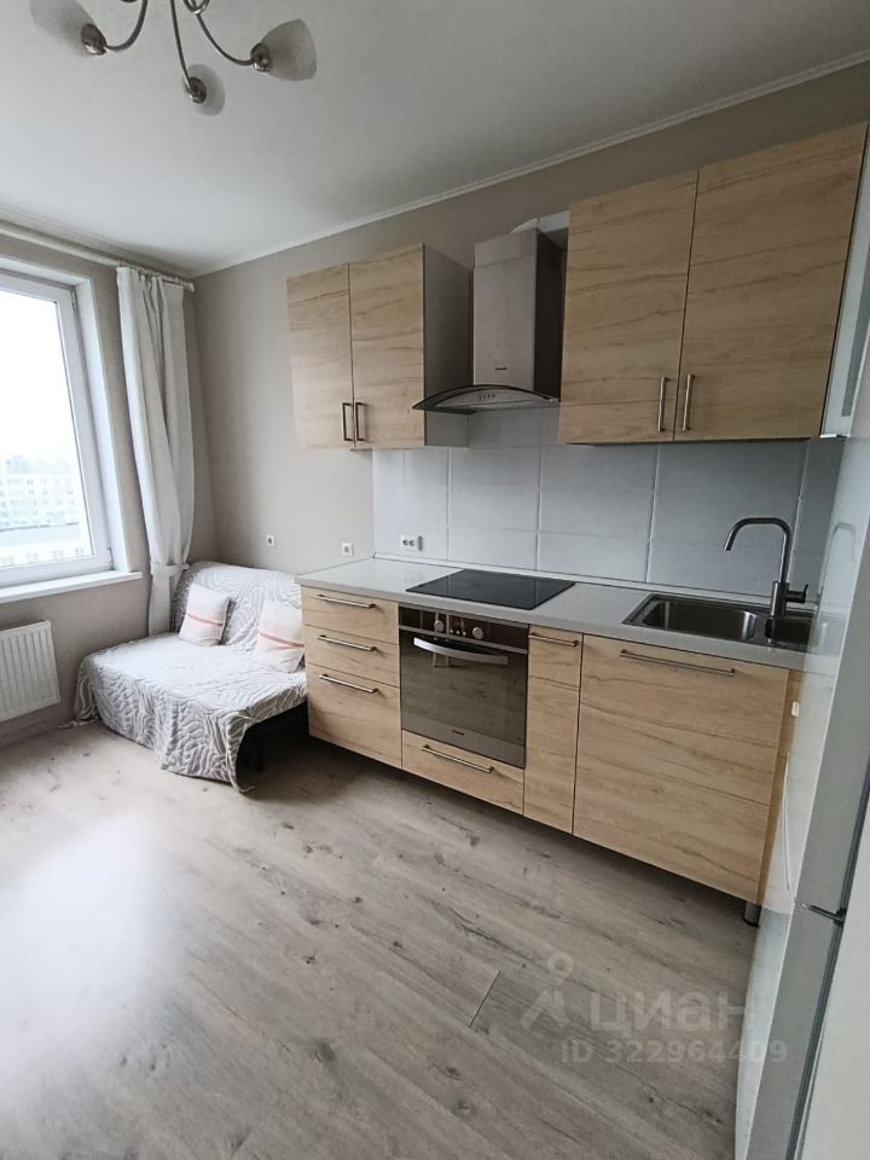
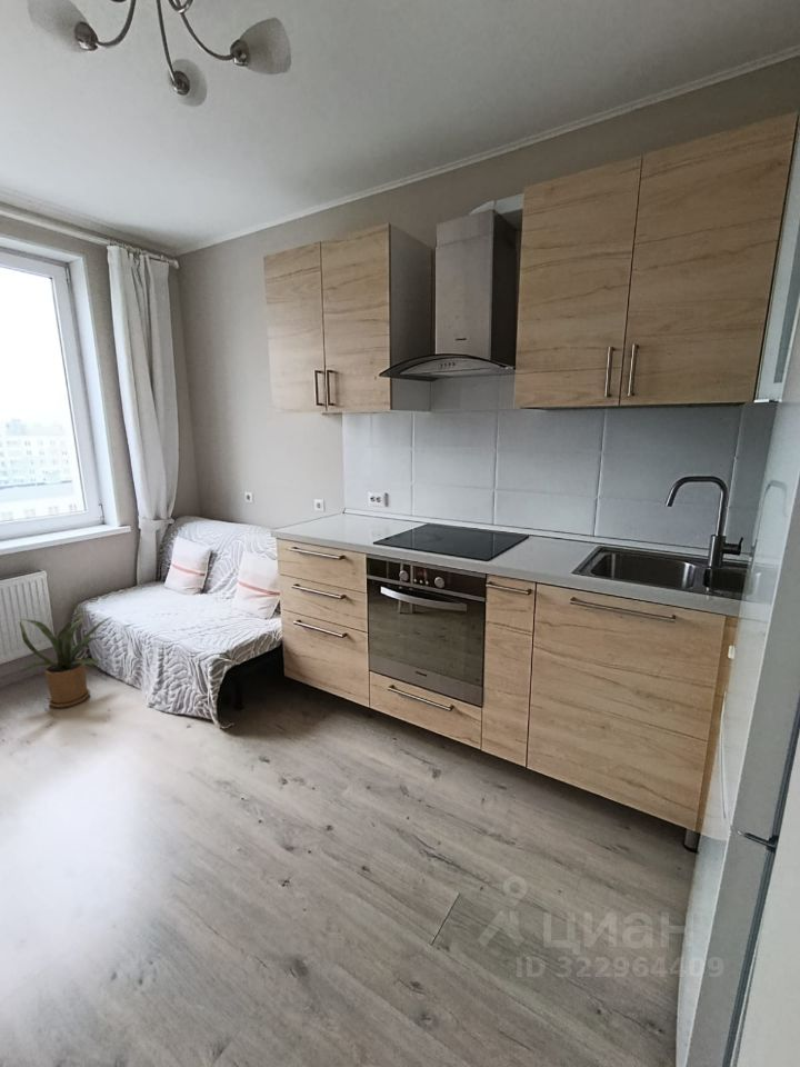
+ house plant [18,610,113,709]
